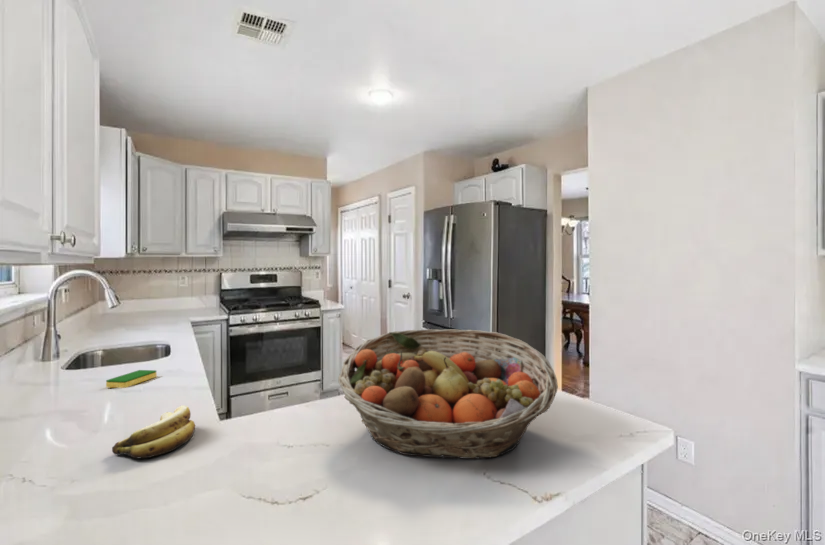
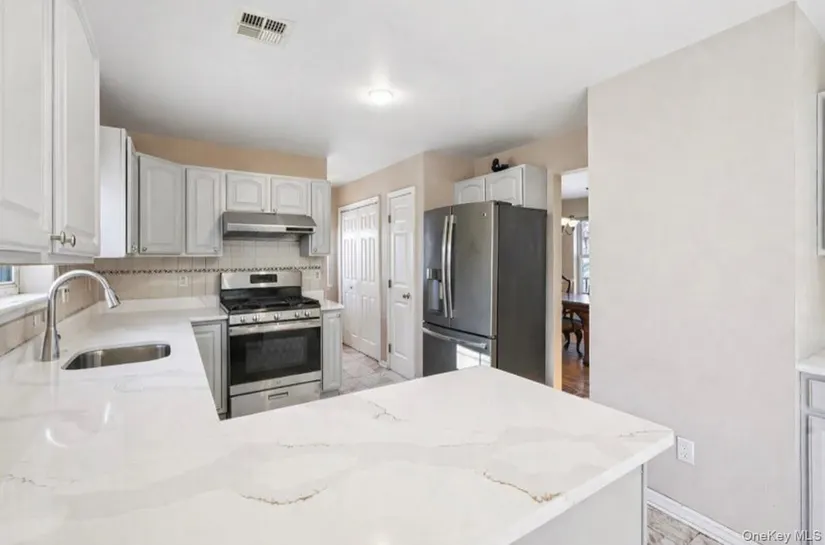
- dish sponge [105,369,157,389]
- fruit basket [337,328,559,460]
- banana [111,405,196,459]
